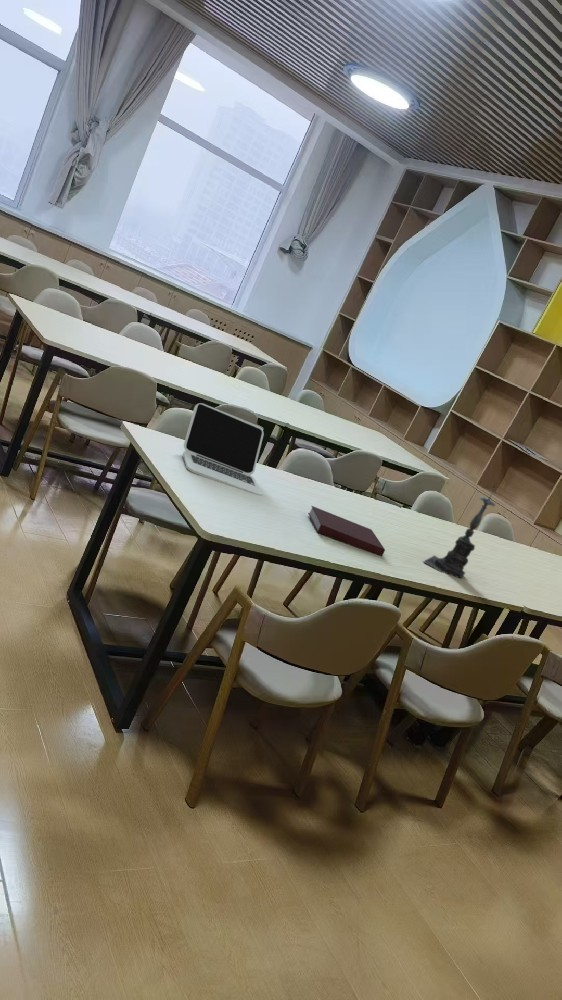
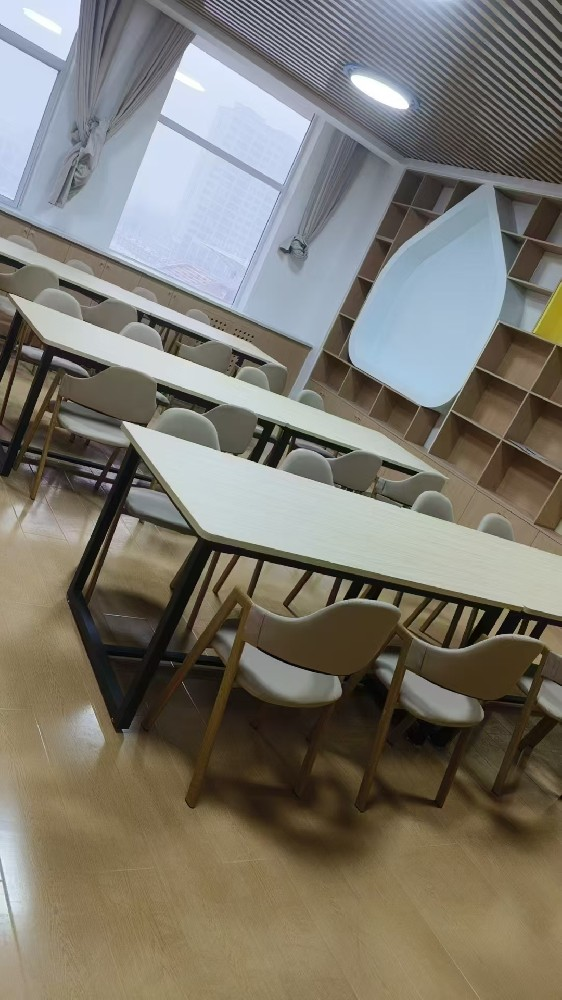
- notebook [307,505,386,557]
- candle holder [423,488,496,579]
- laptop [182,402,265,496]
